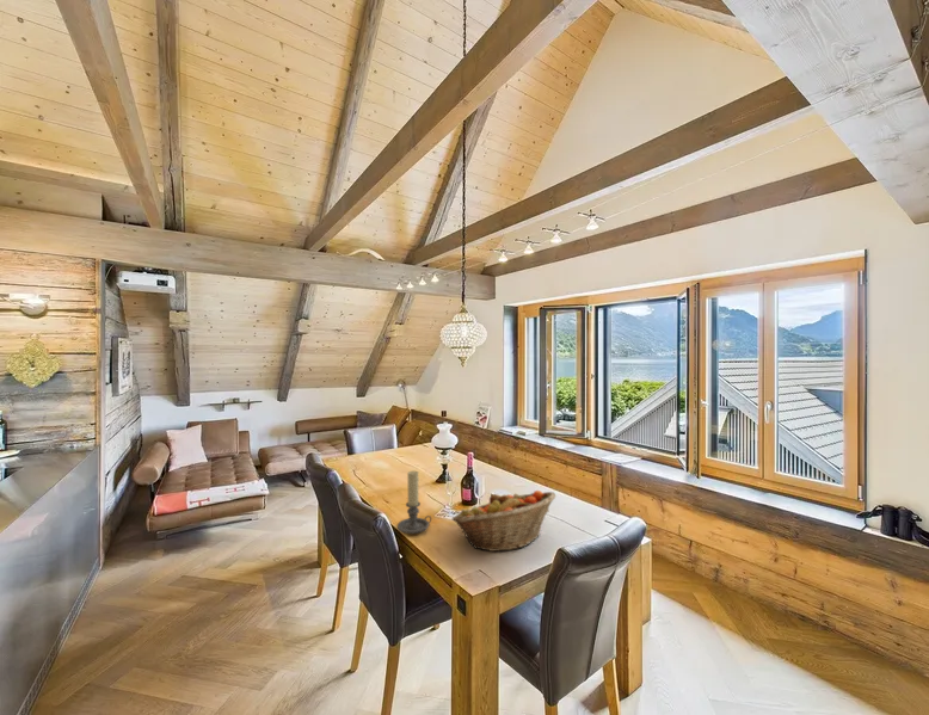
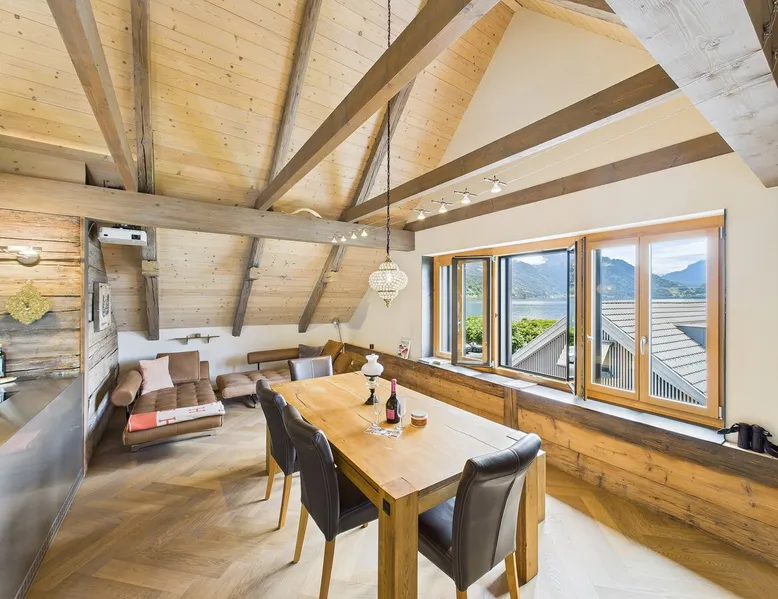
- candle holder [396,470,432,535]
- fruit basket [451,489,558,553]
